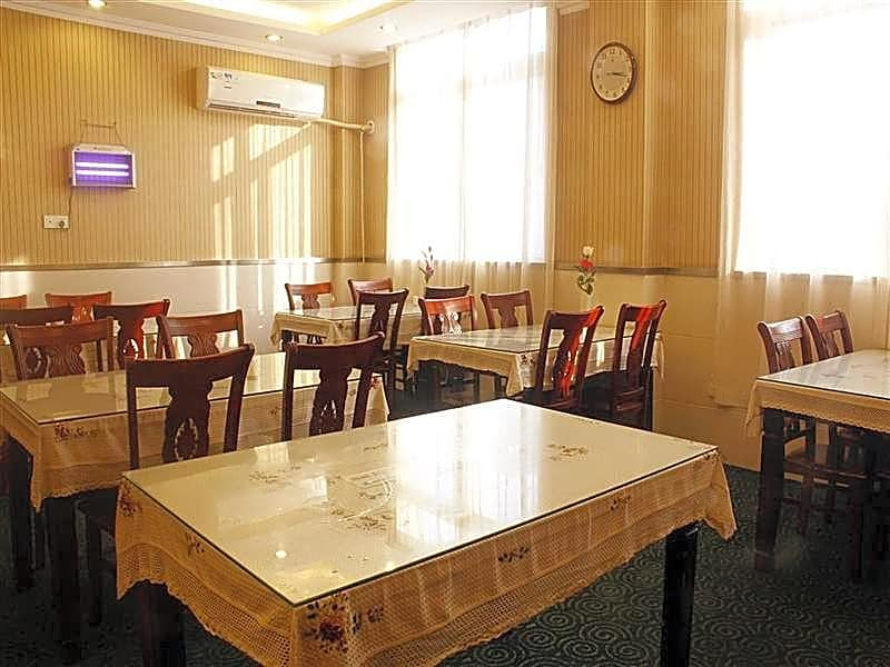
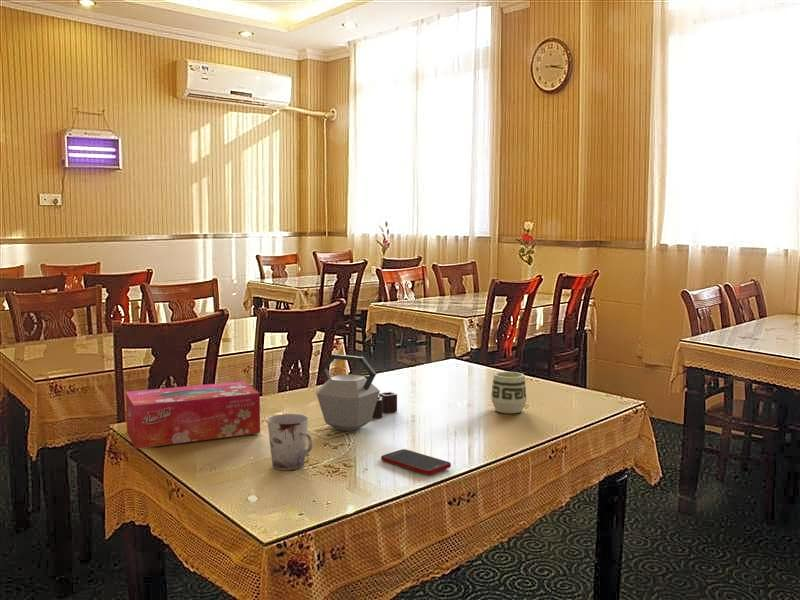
+ cell phone [380,448,452,476]
+ tissue box [125,380,261,450]
+ cup [266,413,313,471]
+ cup [490,371,528,414]
+ kettle [315,353,398,432]
